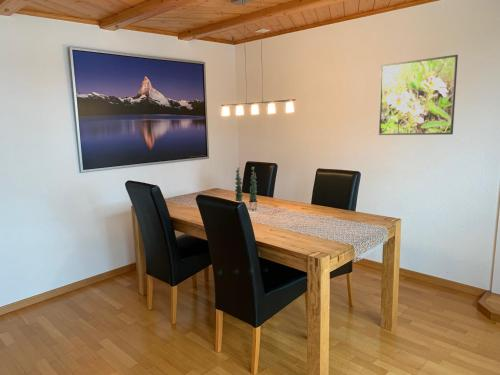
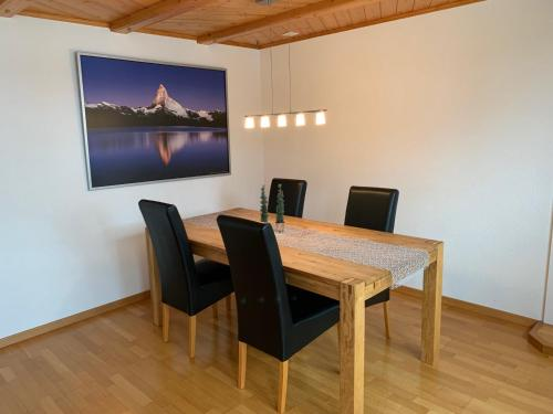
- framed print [378,54,459,136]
